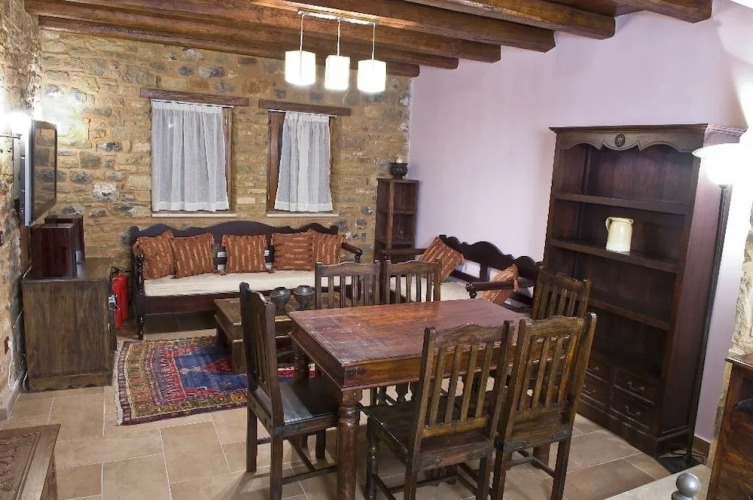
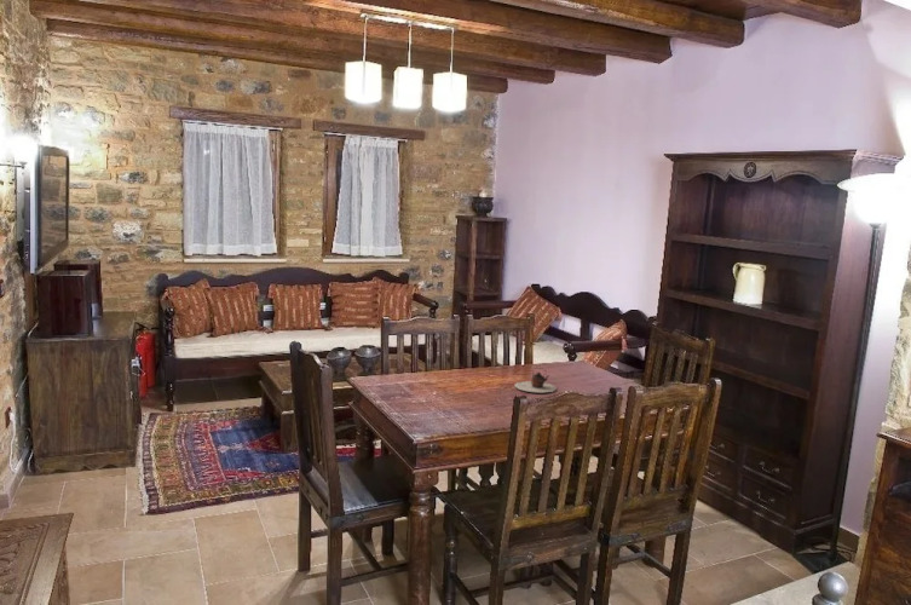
+ teapot [513,367,558,393]
